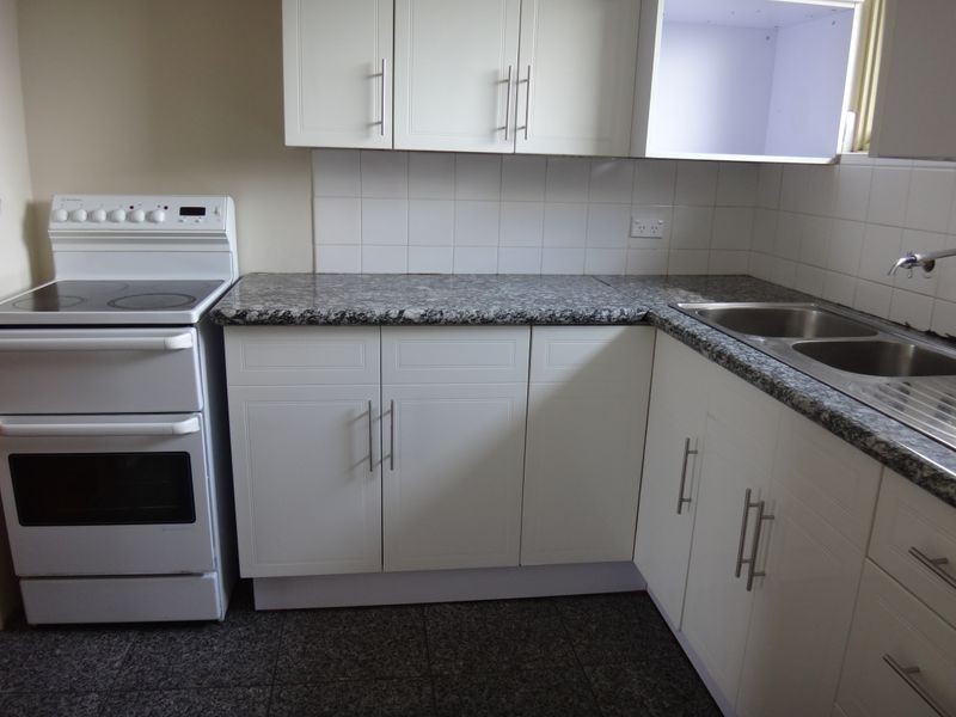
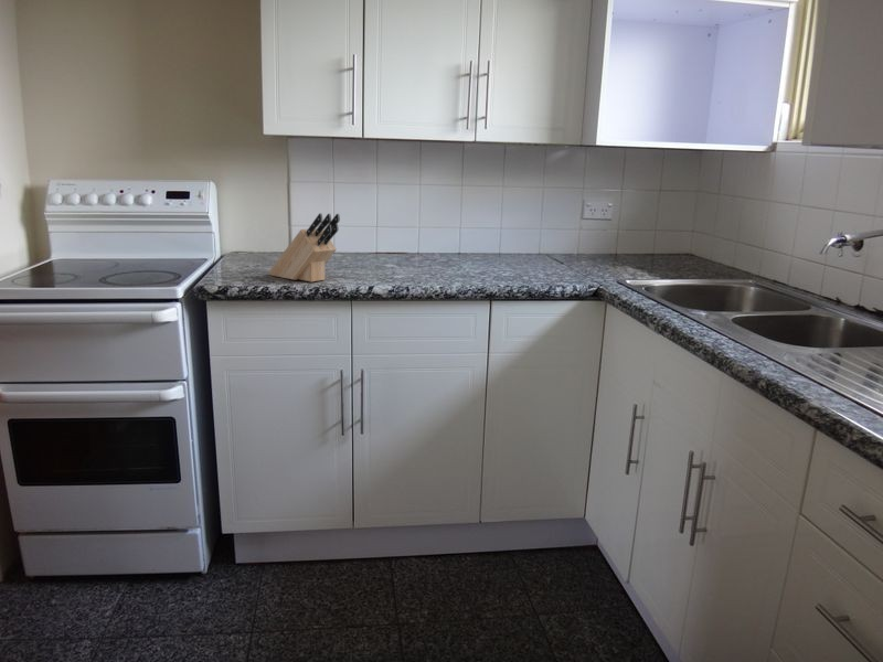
+ knife block [268,212,341,282]
